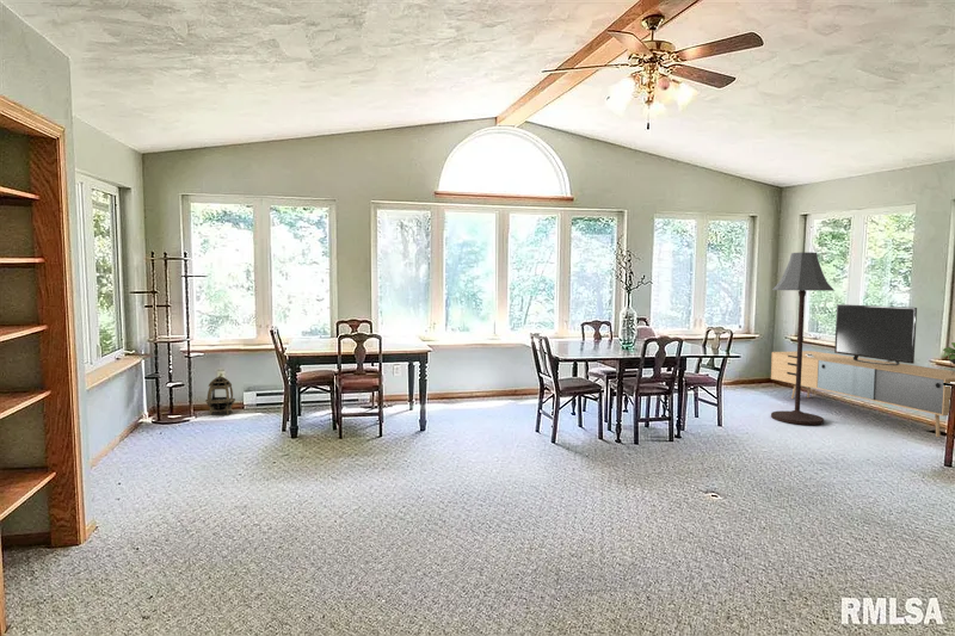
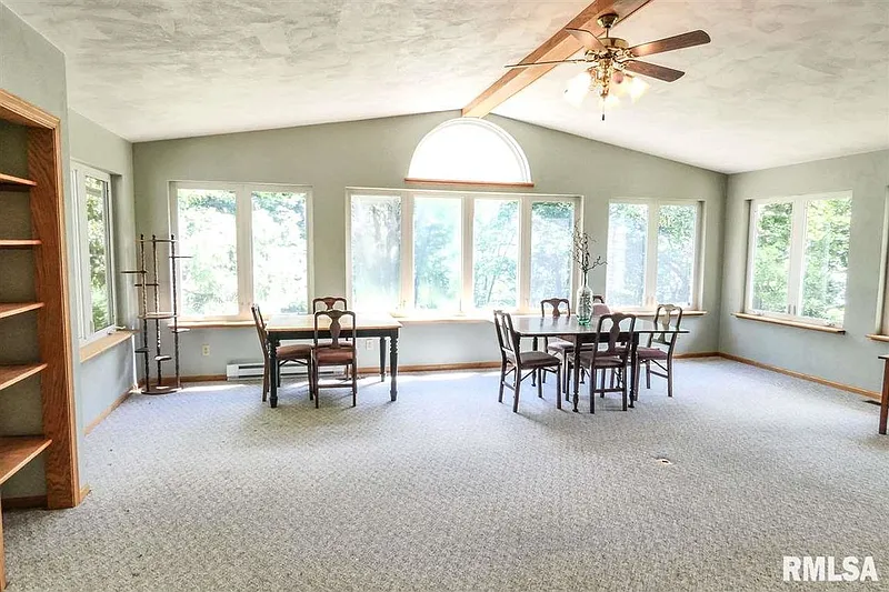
- floor lamp [770,252,836,426]
- media console [770,303,955,438]
- lantern [204,375,236,416]
